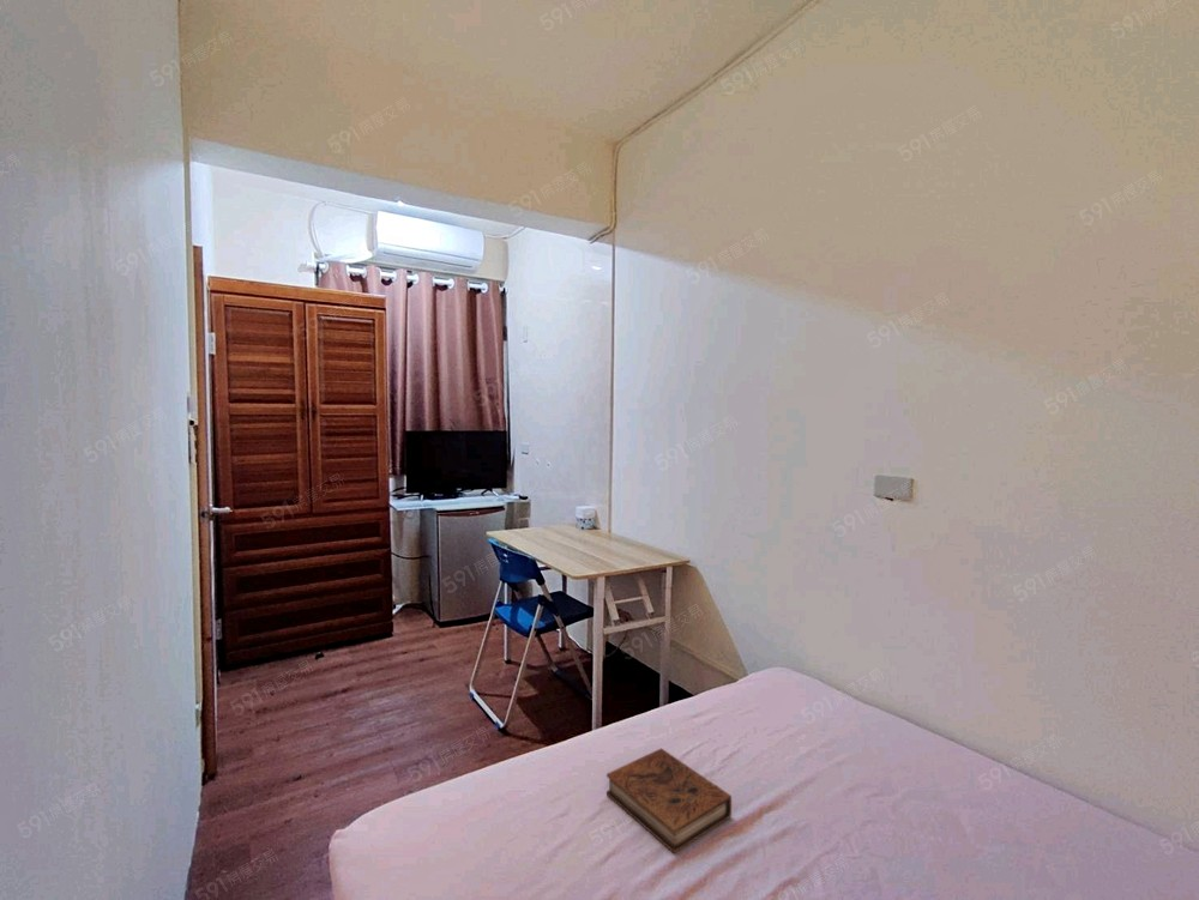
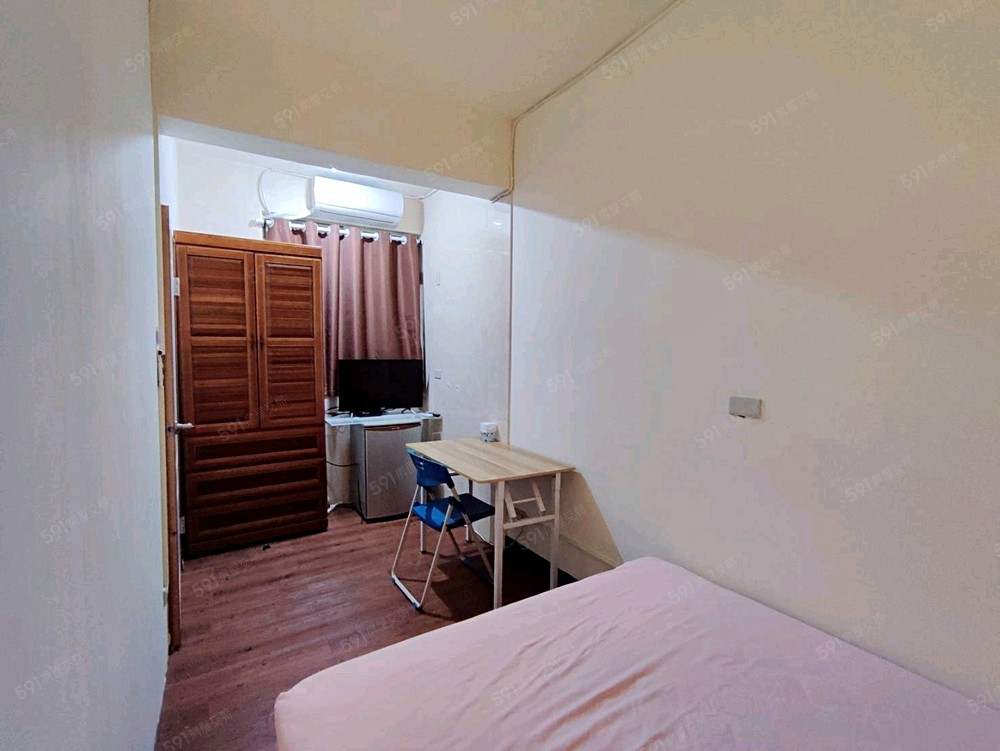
- book [605,747,733,854]
